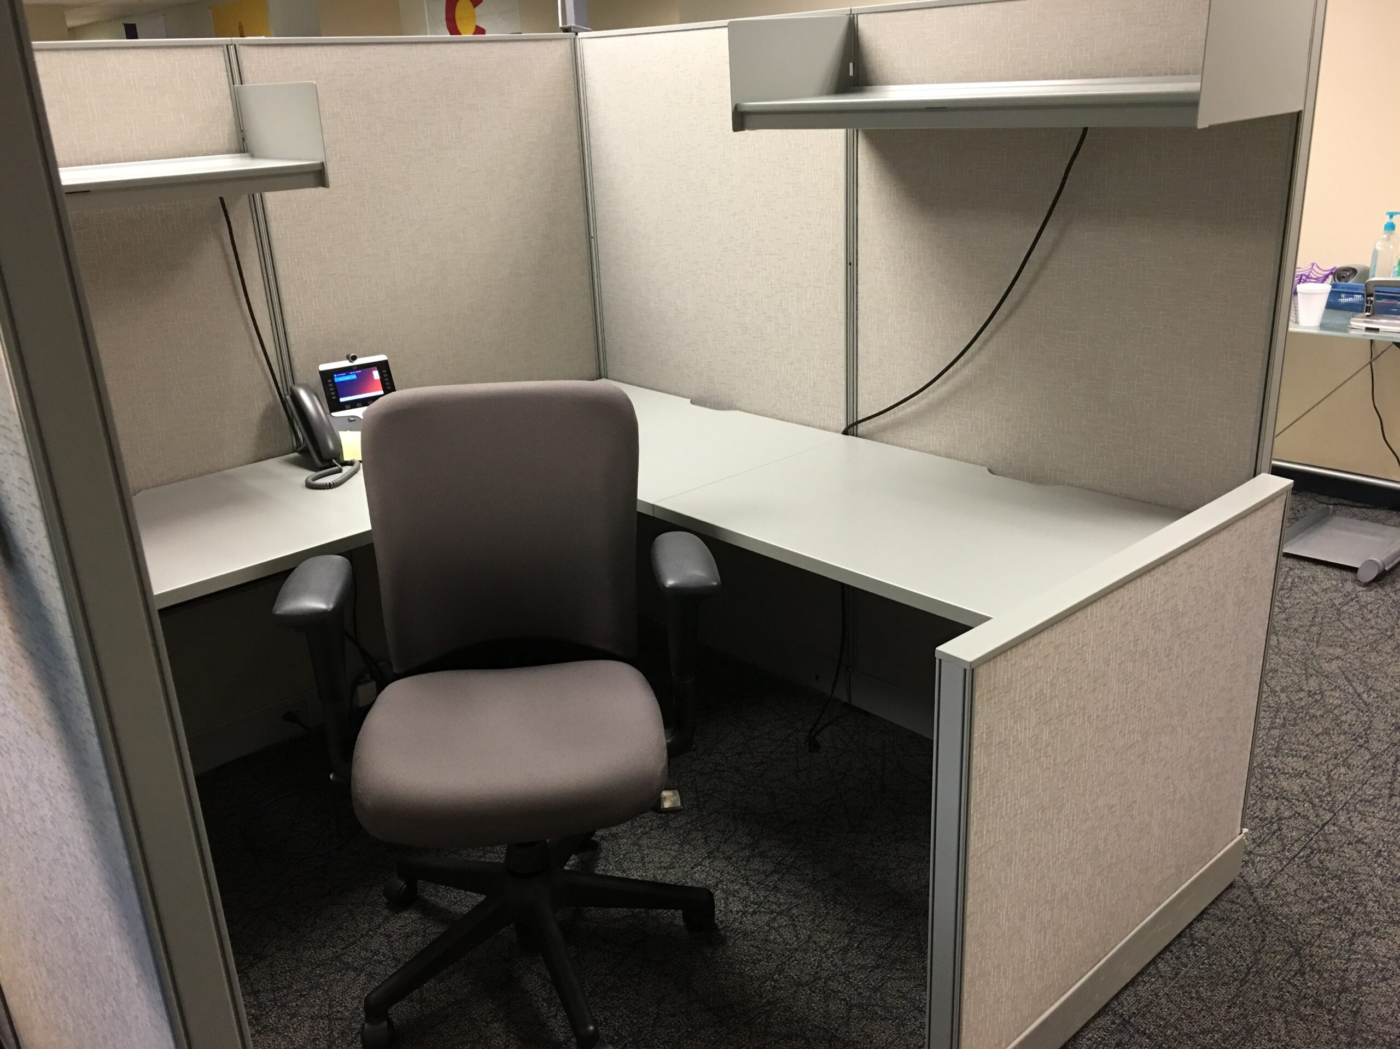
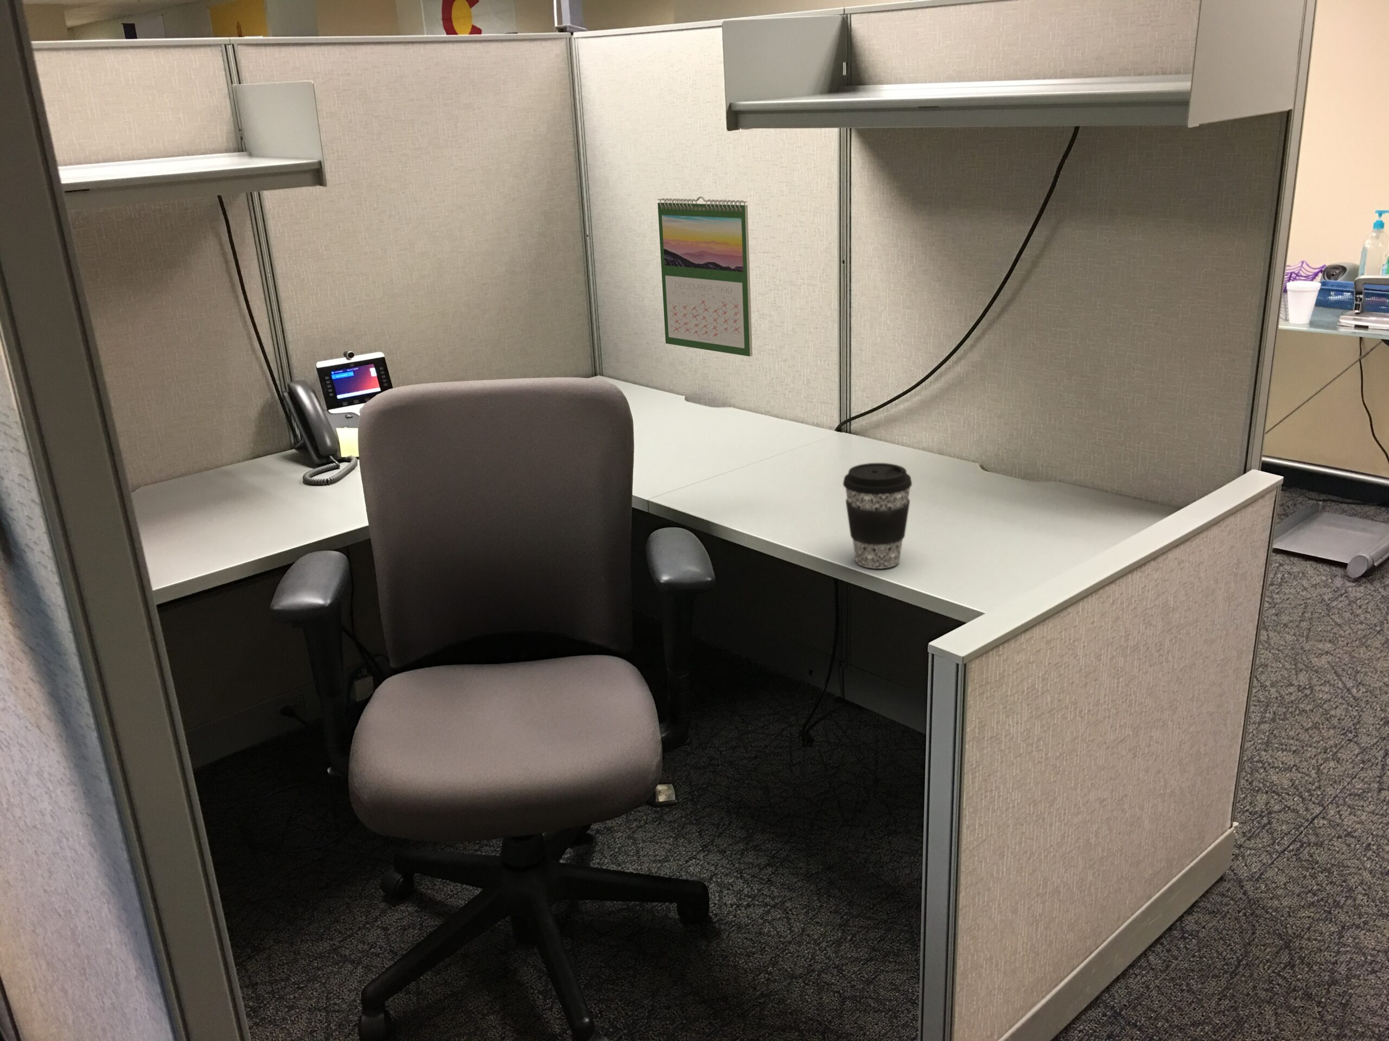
+ calendar [657,196,754,356]
+ coffee cup [842,463,912,570]
